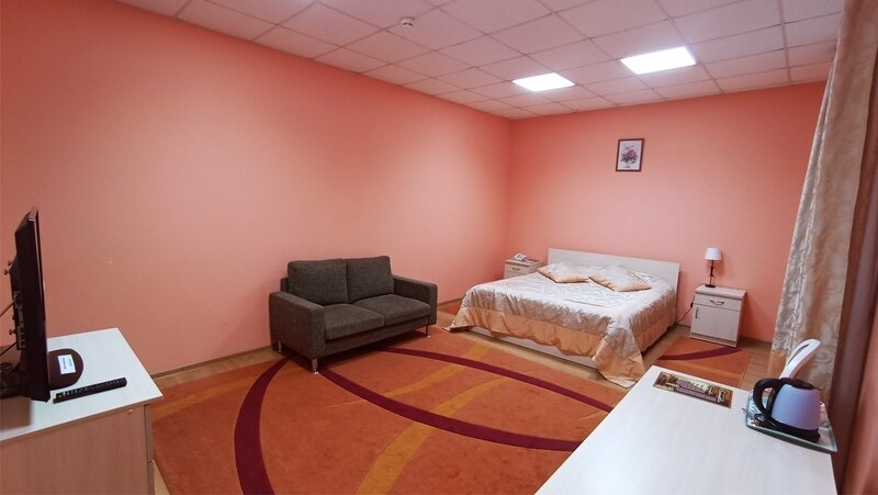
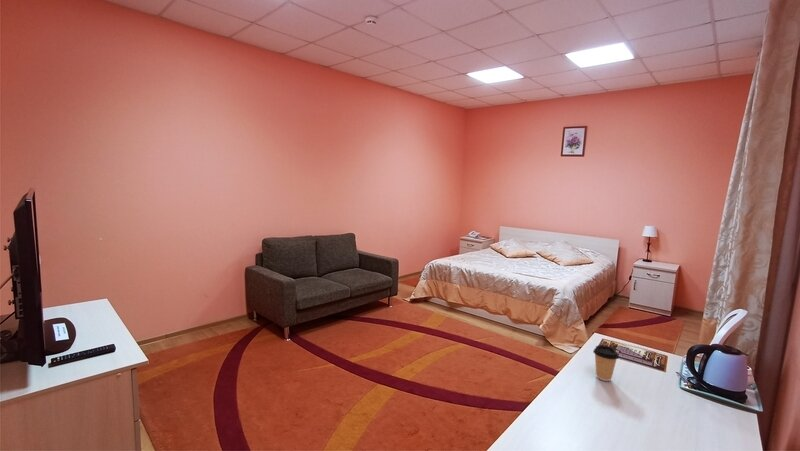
+ coffee cup [592,344,620,382]
